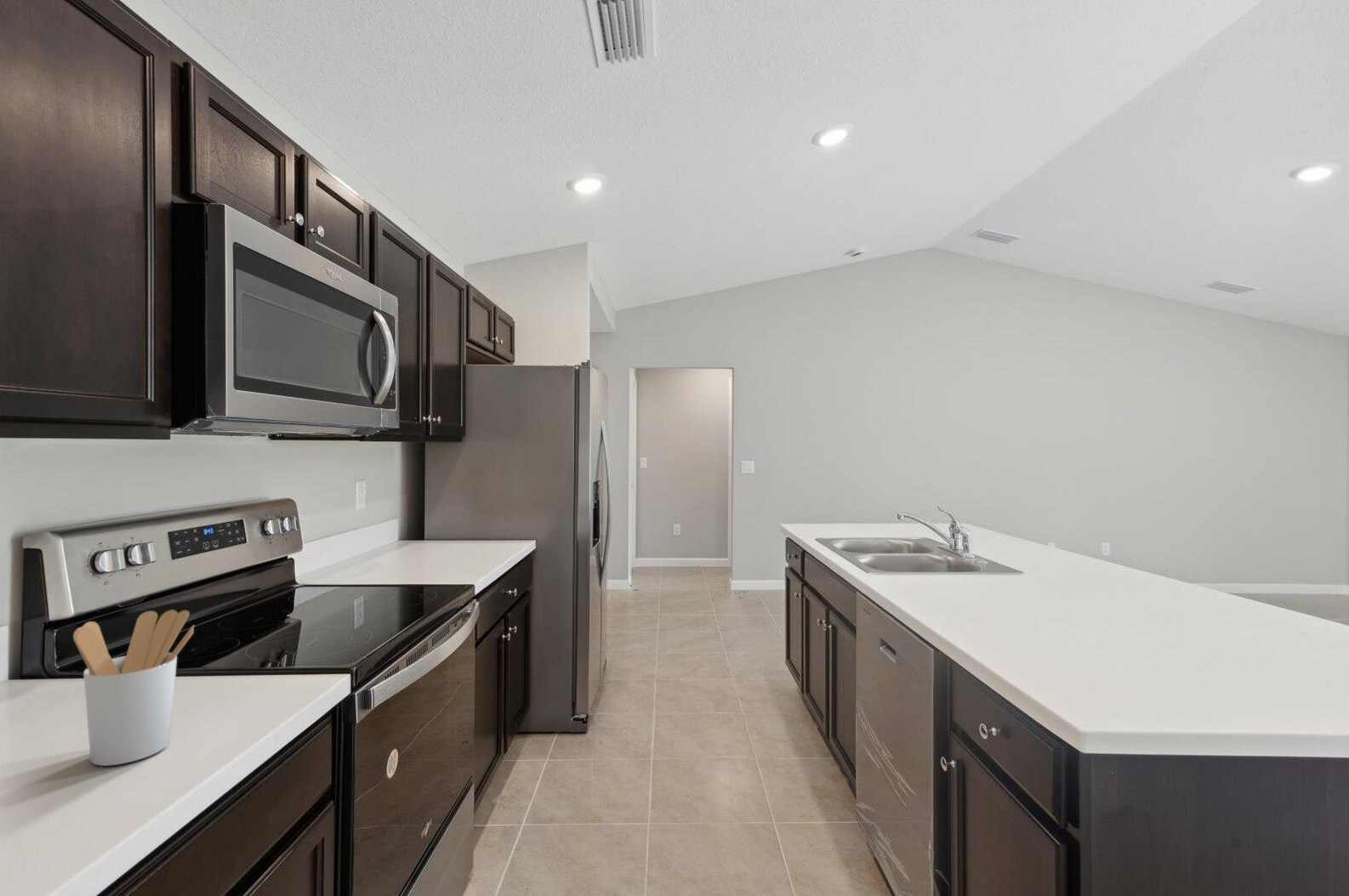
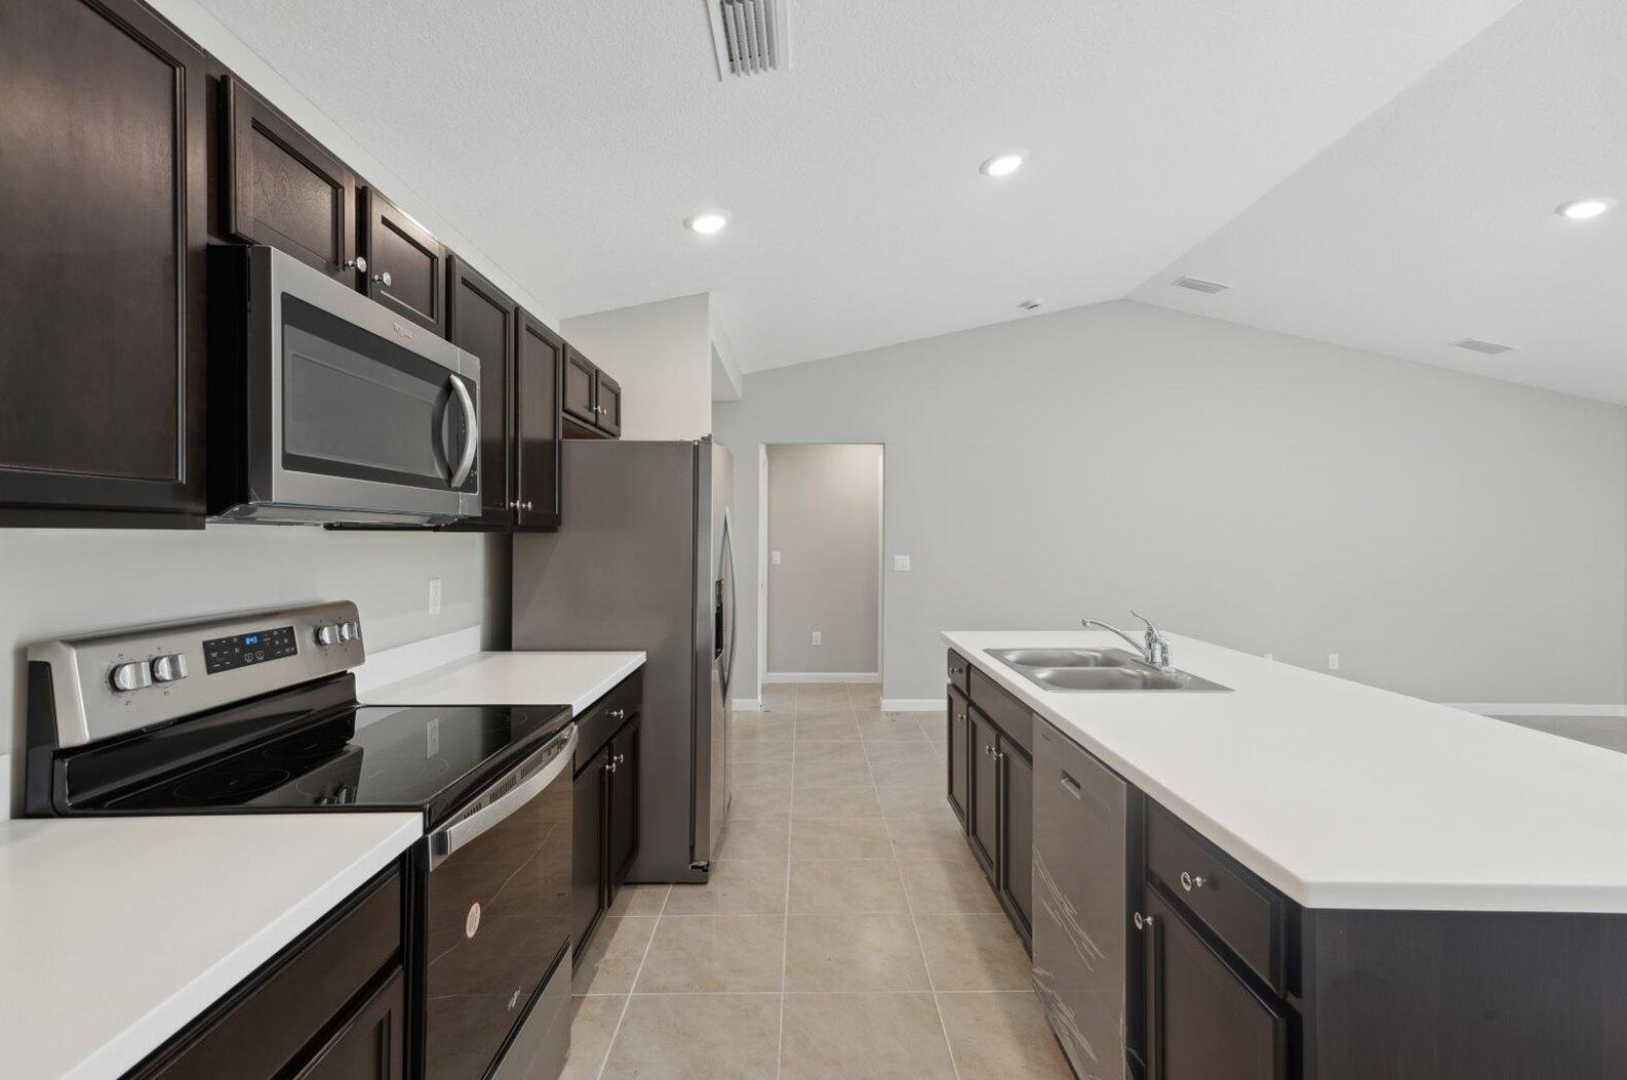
- utensil holder [72,609,196,767]
